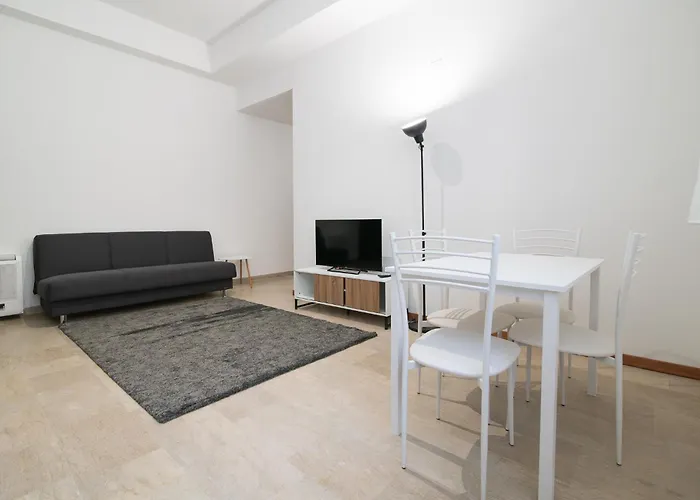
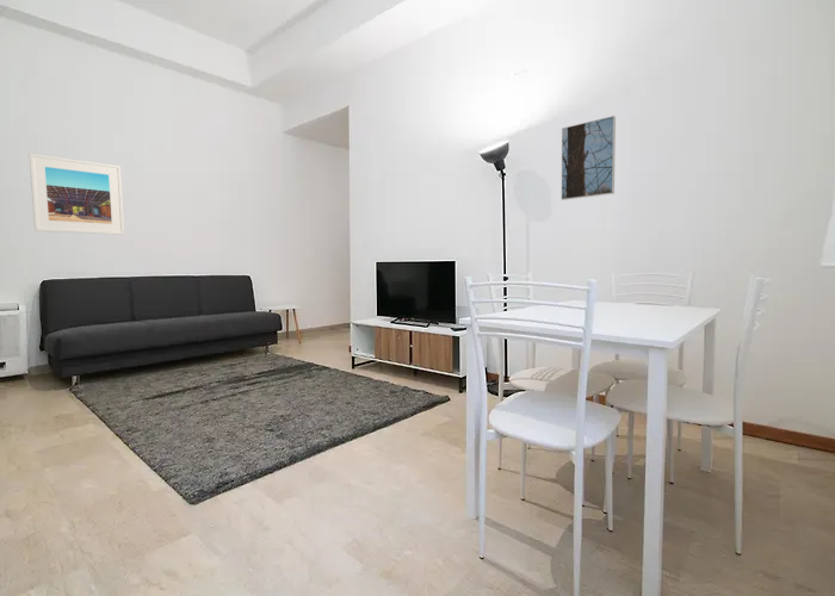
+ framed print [561,114,617,201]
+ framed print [27,153,125,236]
